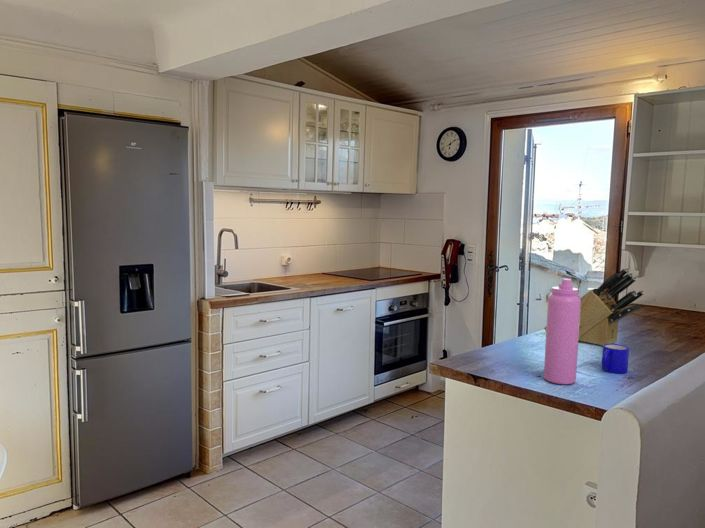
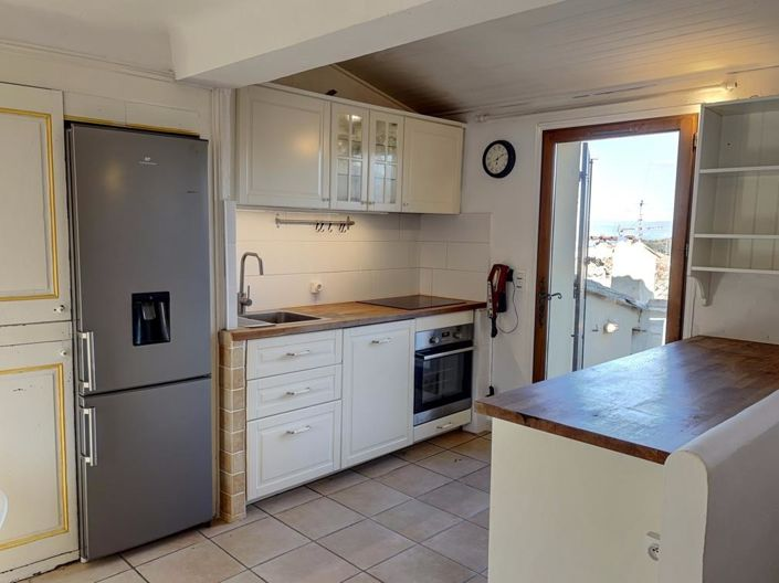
- water bottle [543,278,581,385]
- mug [600,343,630,374]
- knife block [543,267,645,347]
